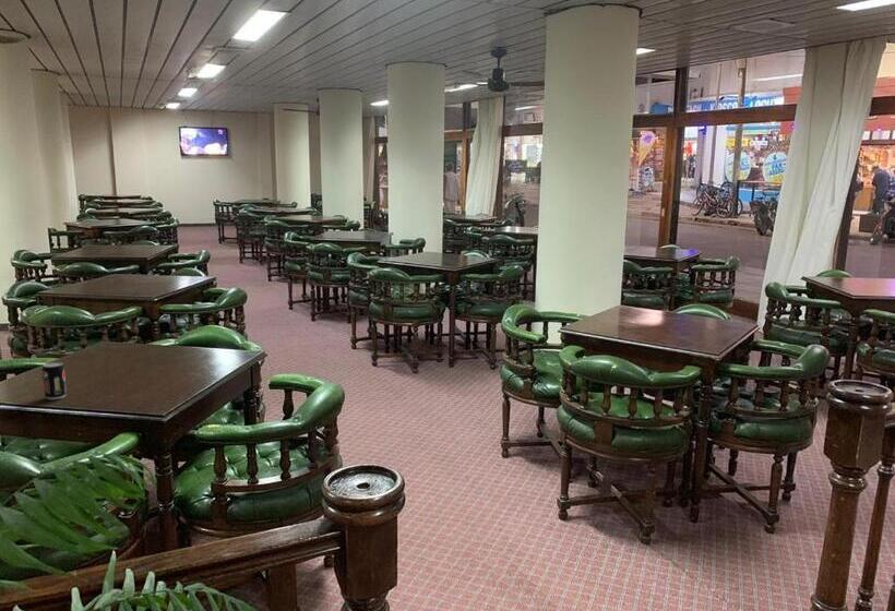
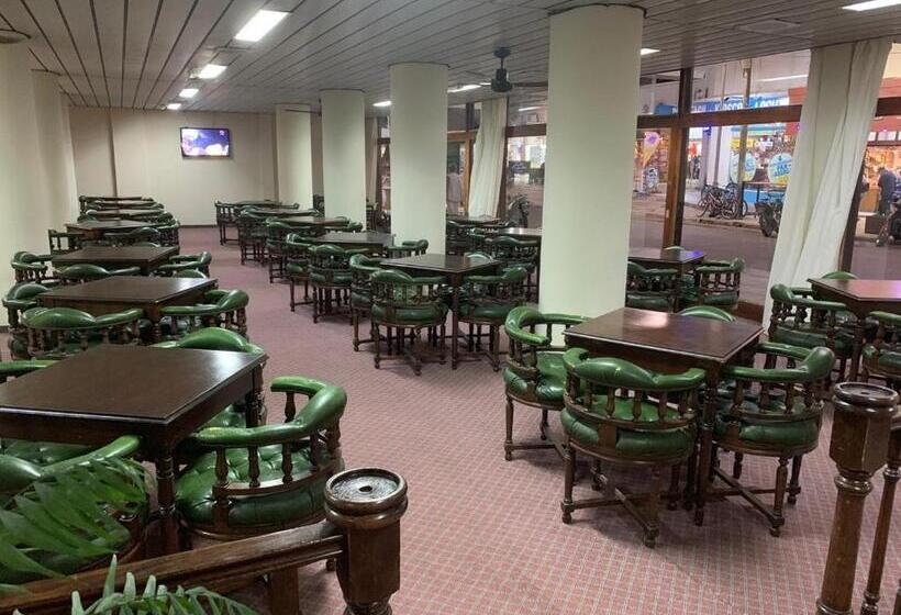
- beverage can [41,361,68,400]
